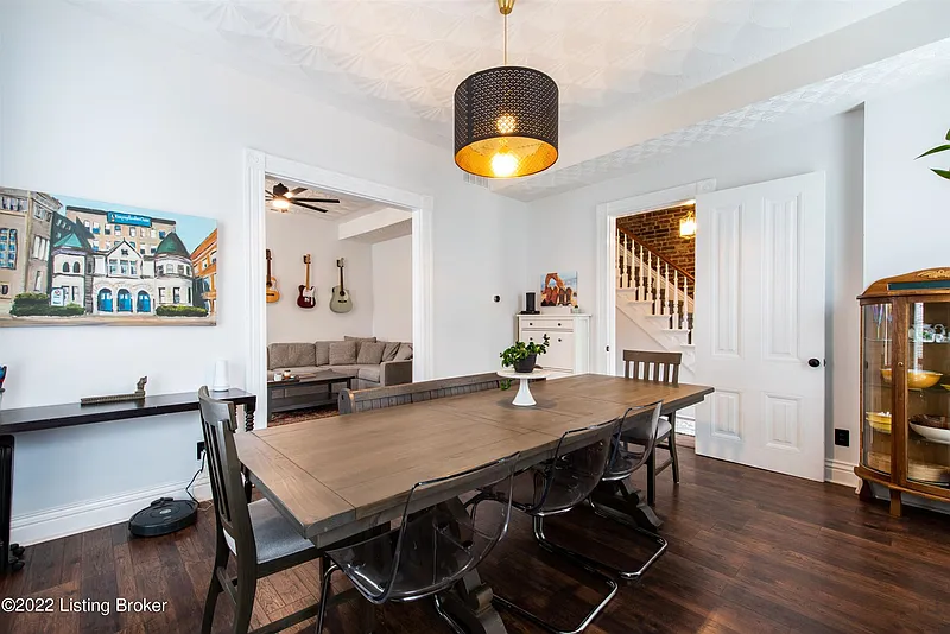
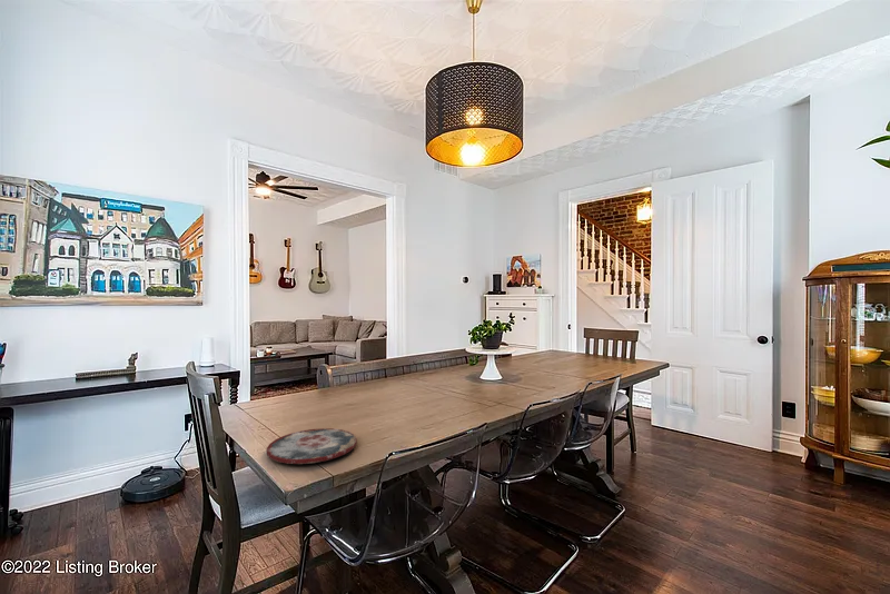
+ plate [266,427,358,465]
